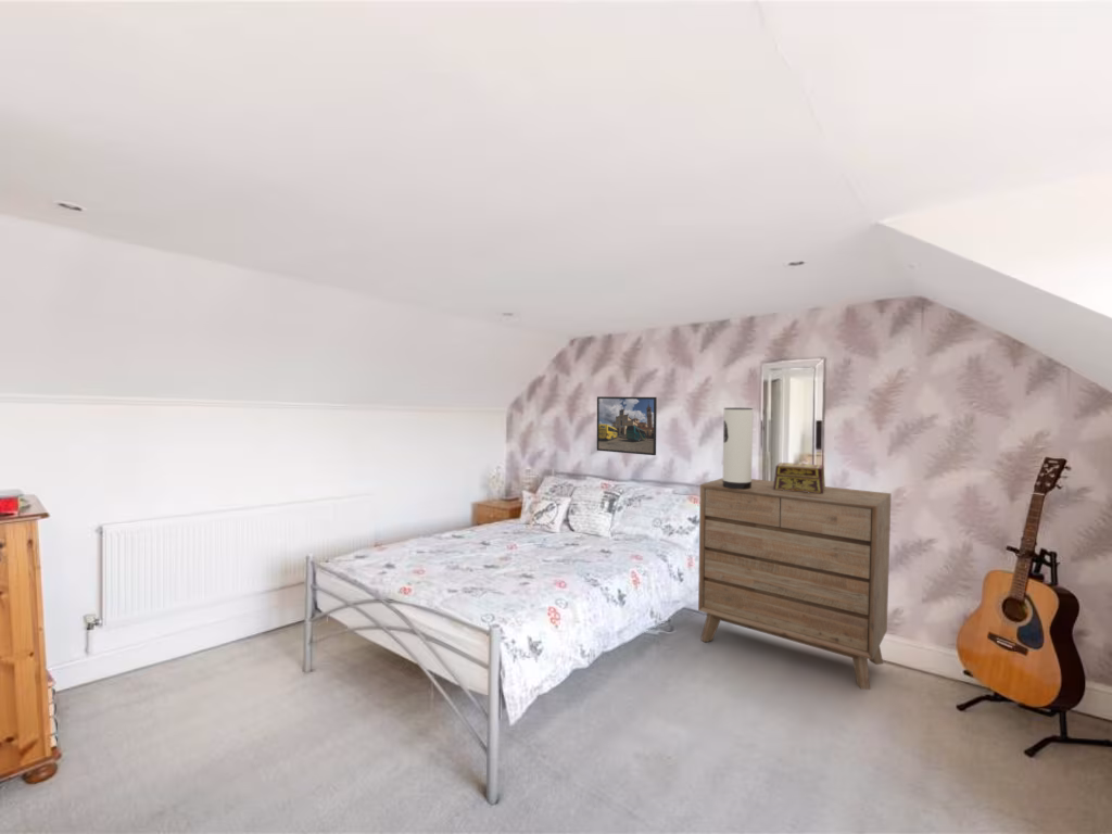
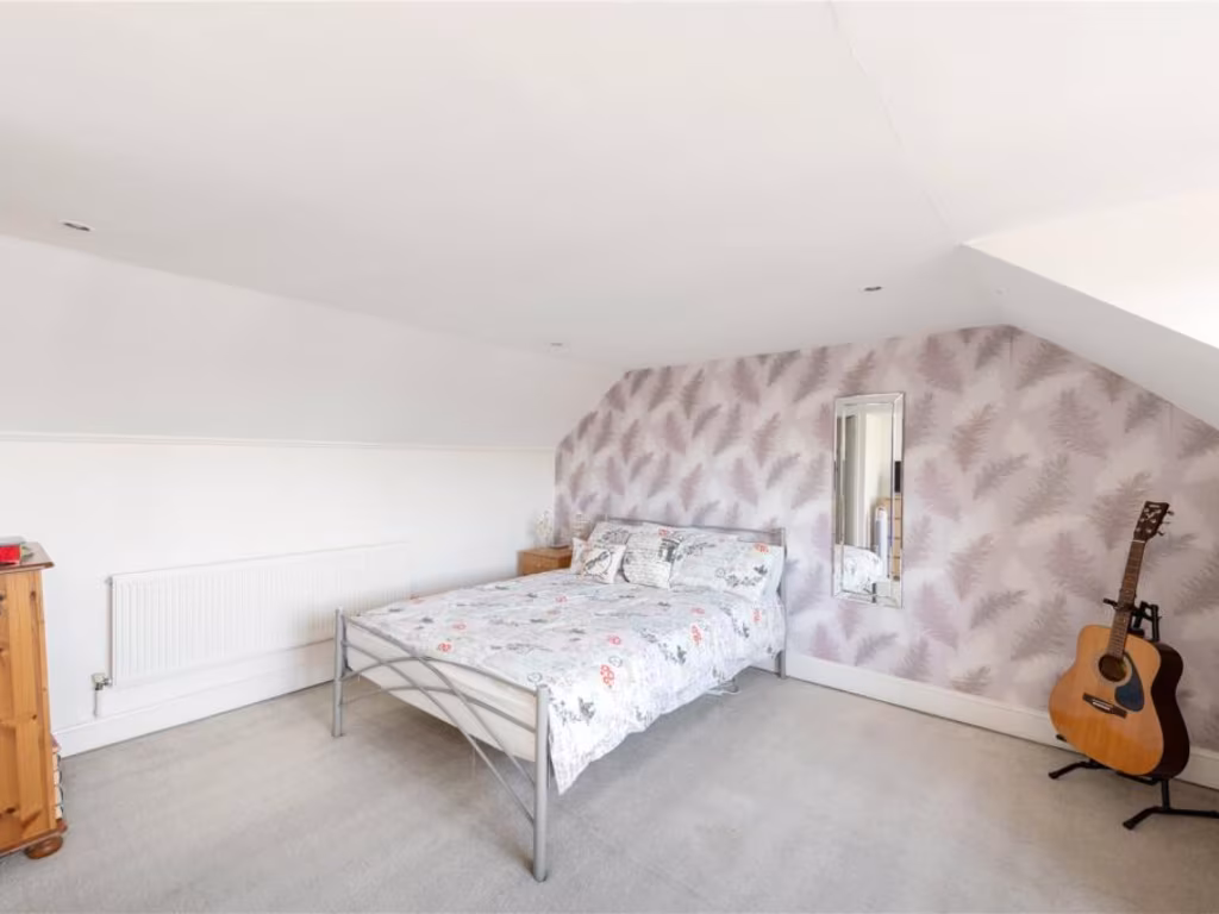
- decorative box [773,462,826,494]
- dresser [697,477,893,691]
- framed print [596,395,658,456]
- table lamp [722,407,754,489]
